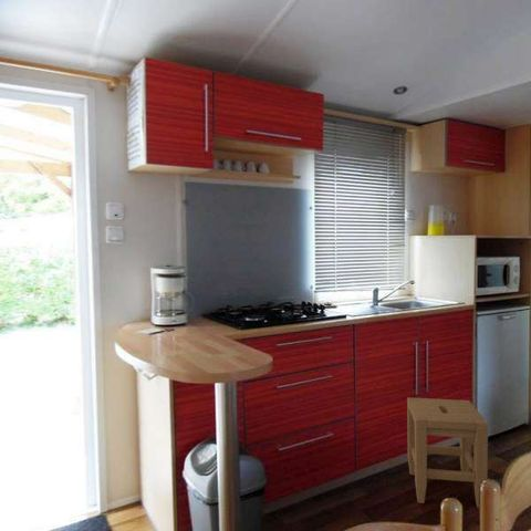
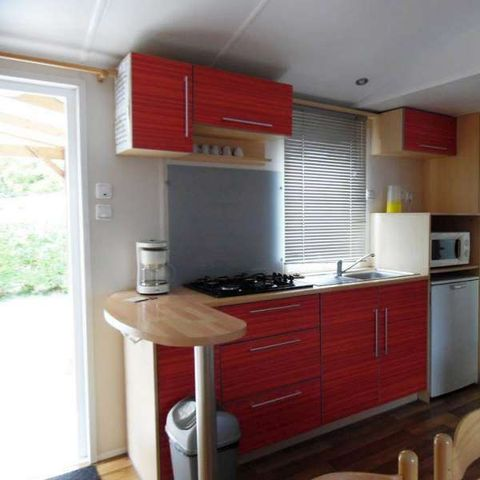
- stool [406,396,489,509]
